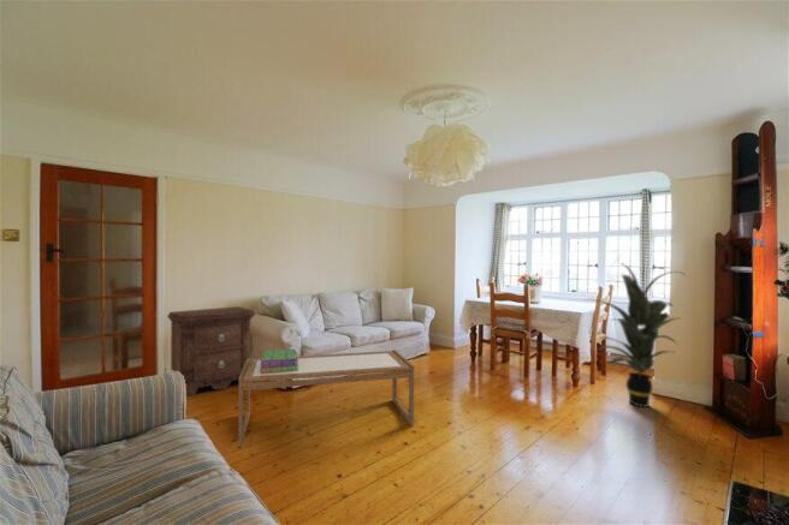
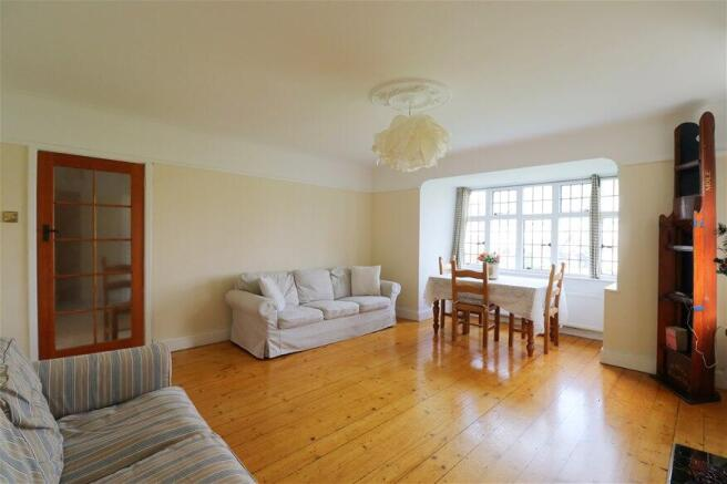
- coffee table [237,348,415,448]
- nightstand [166,305,256,398]
- stack of books [260,347,298,374]
- indoor plant [585,262,688,408]
